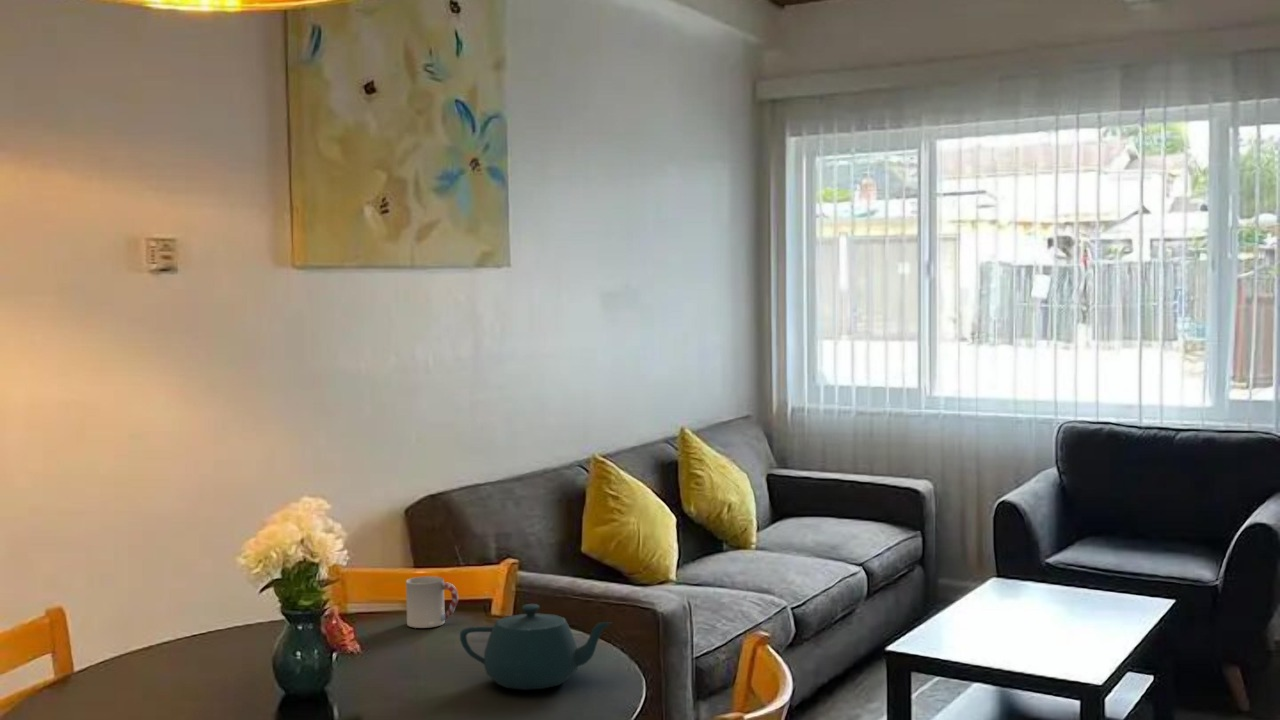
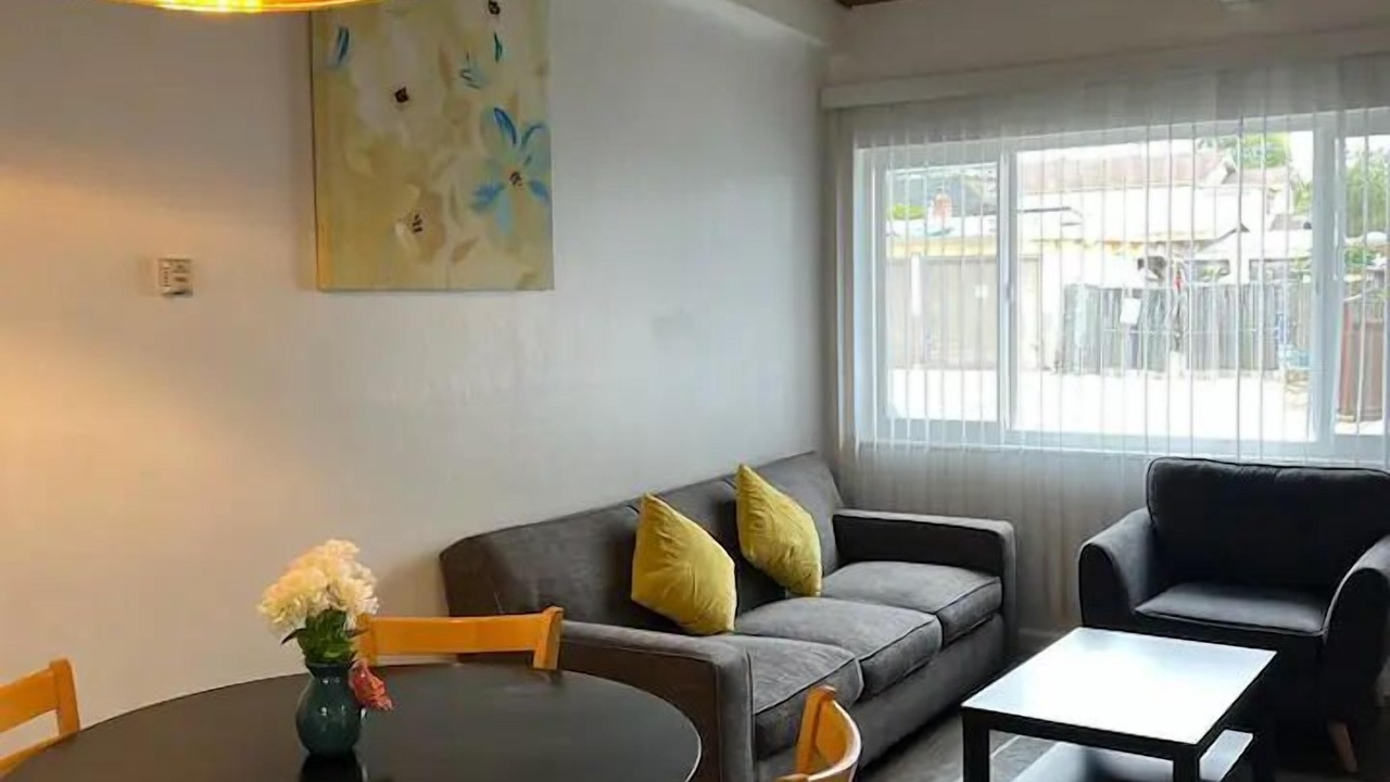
- teapot [459,603,613,691]
- cup [405,575,459,629]
